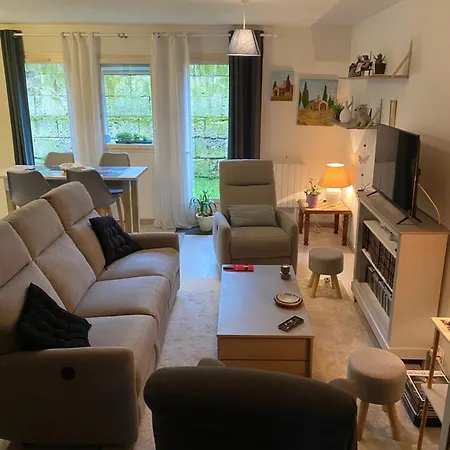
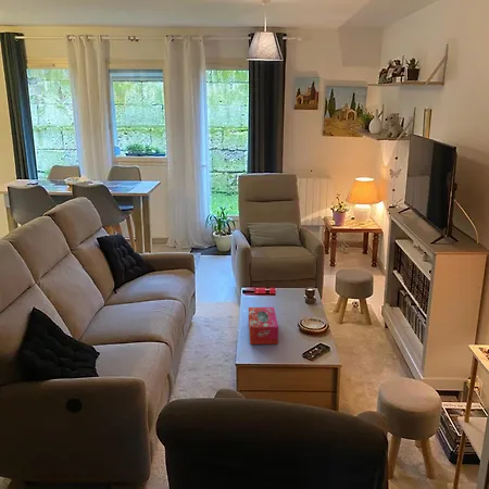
+ tissue box [248,306,279,346]
